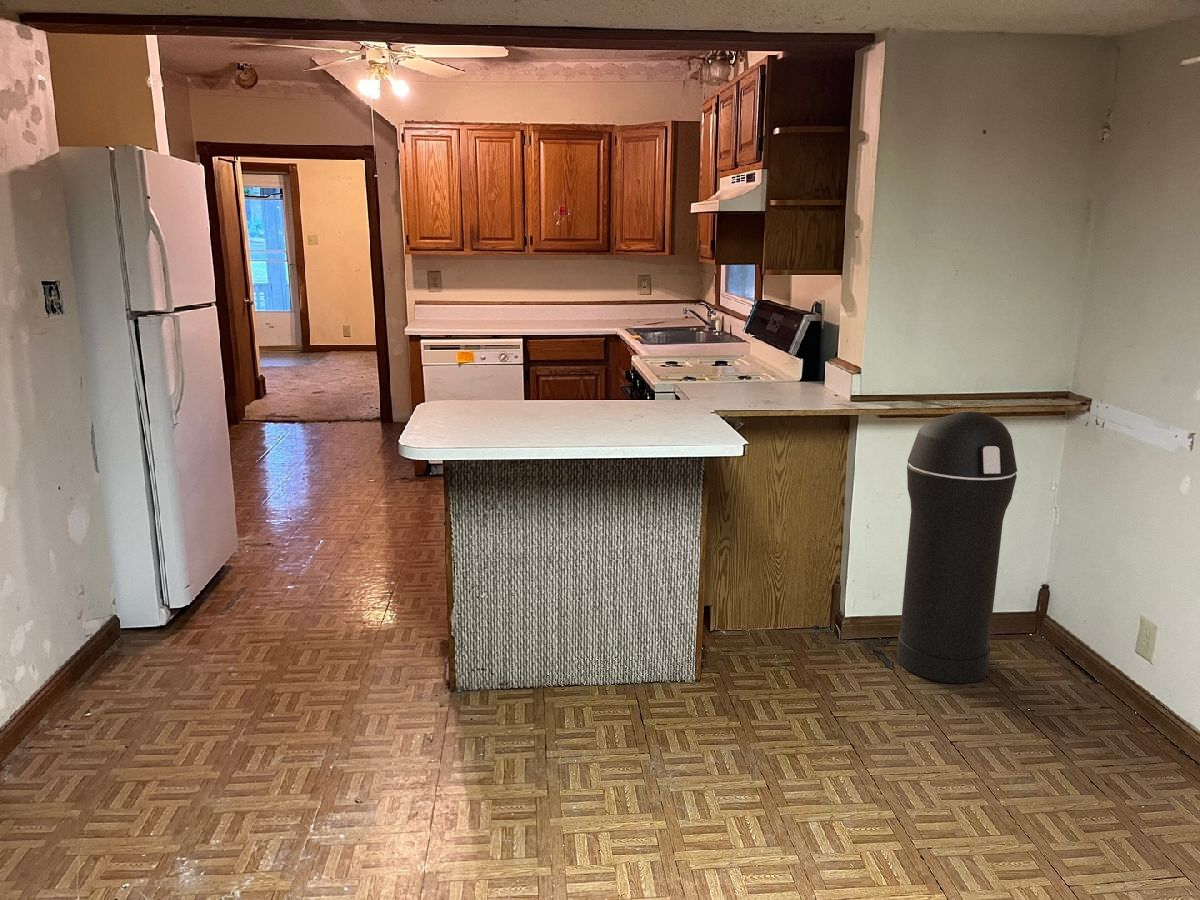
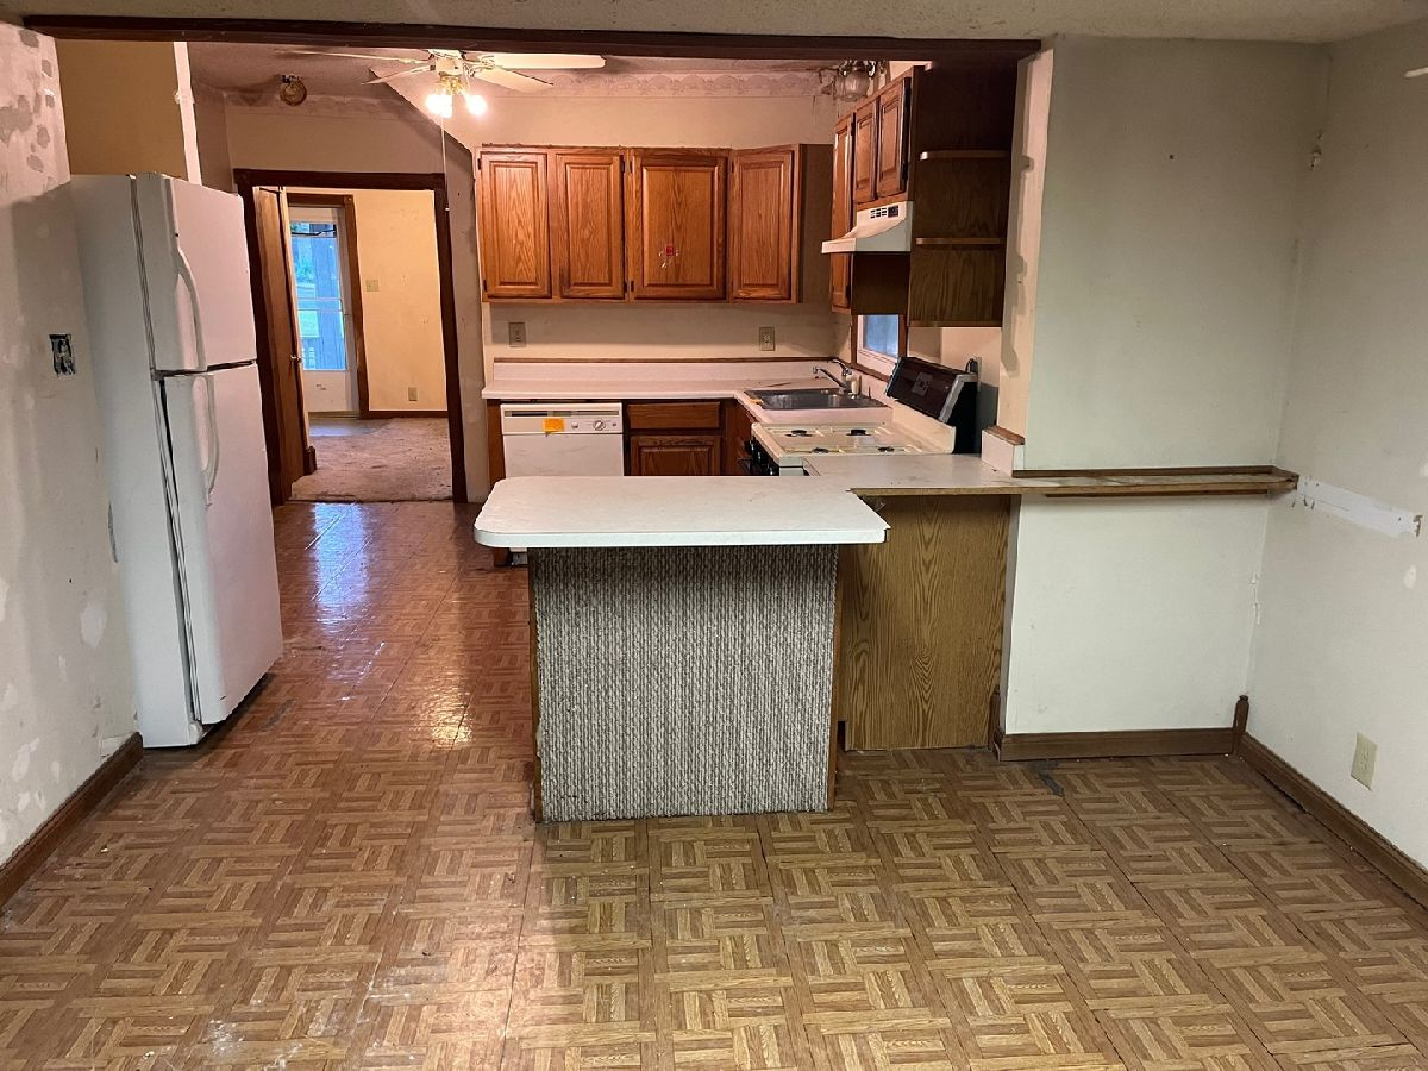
- trash can [895,411,1018,684]
